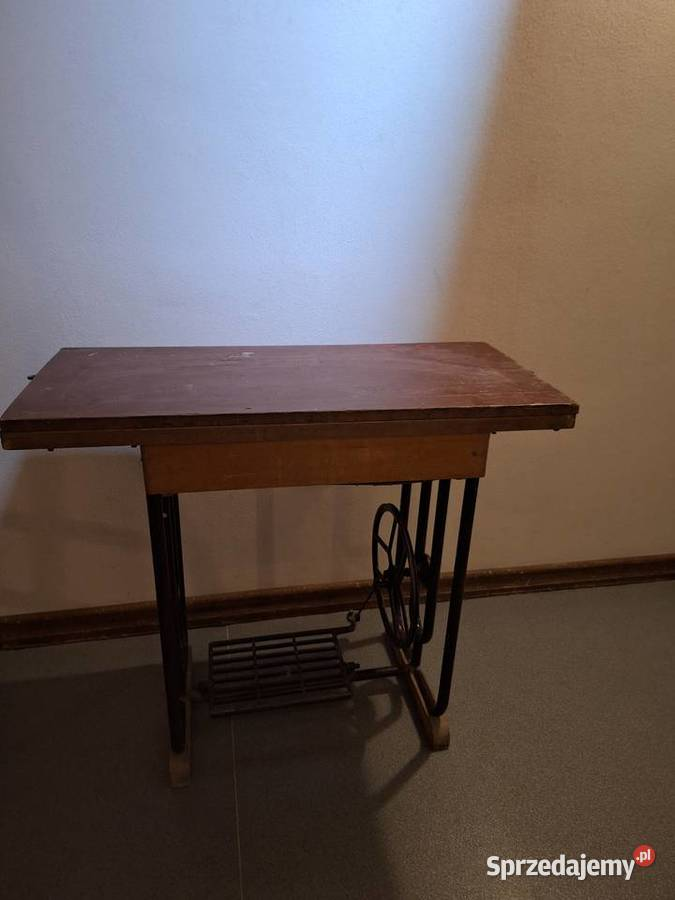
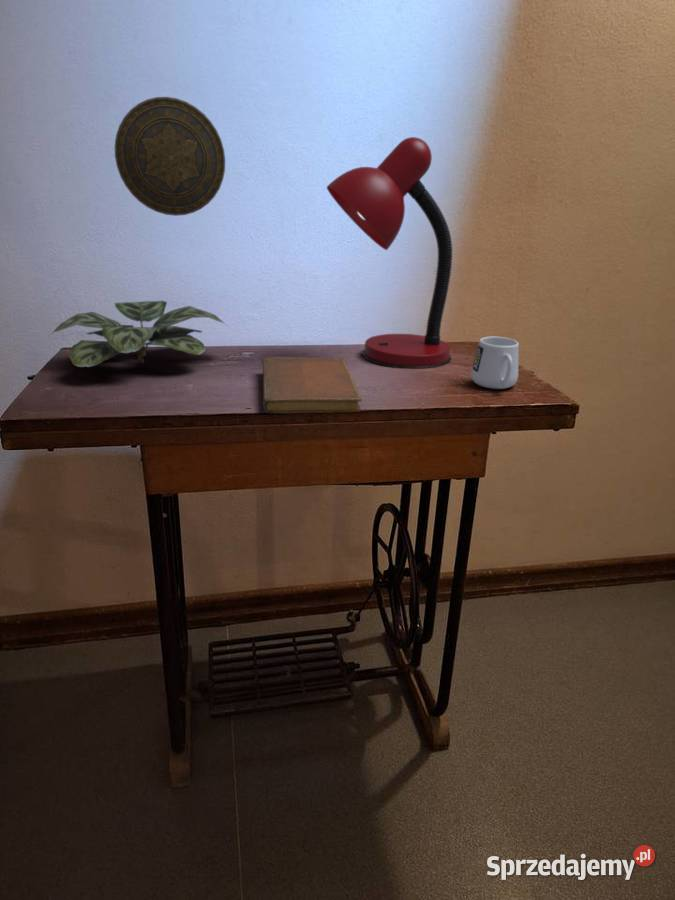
+ plant [49,300,227,368]
+ mug [470,335,520,390]
+ notebook [261,356,363,415]
+ desk lamp [326,136,454,370]
+ decorative plate [114,96,226,217]
